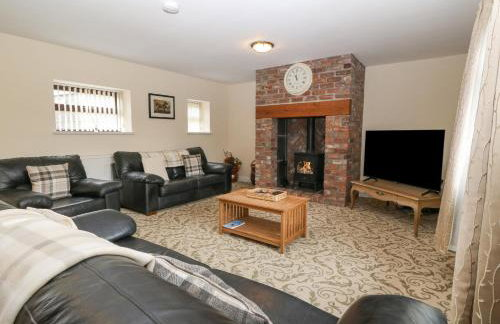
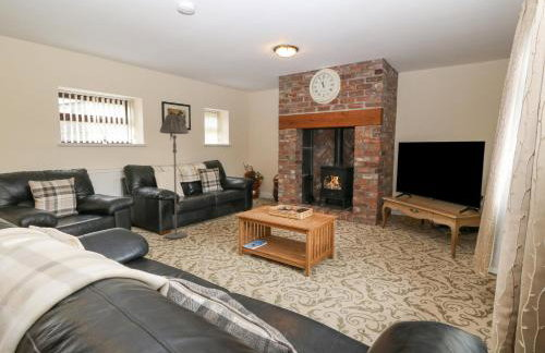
+ floor lamp [159,113,190,240]
